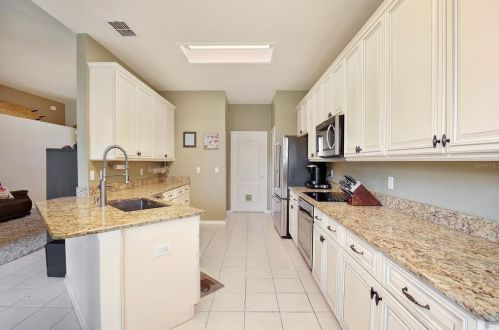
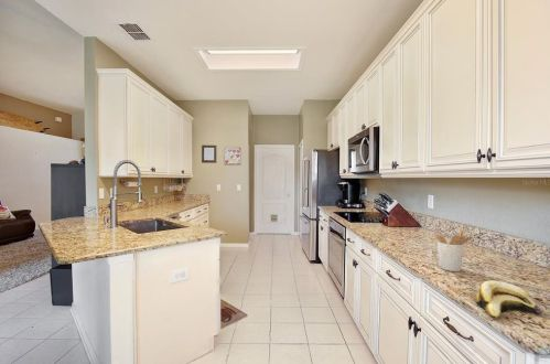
+ banana [474,279,543,320]
+ utensil holder [434,228,474,272]
